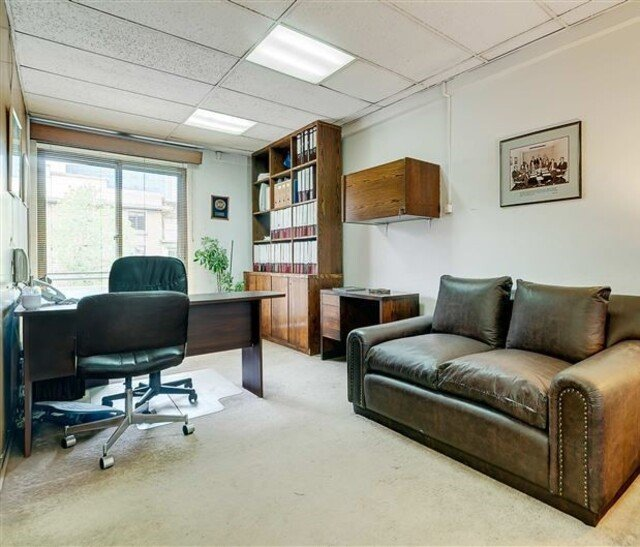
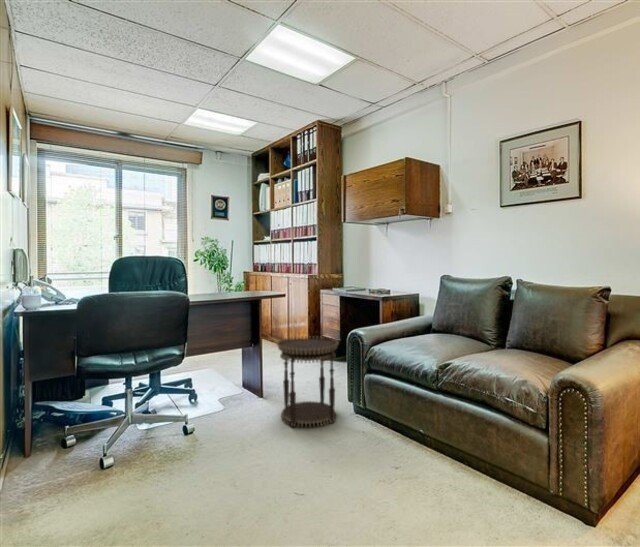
+ side table [276,335,340,429]
